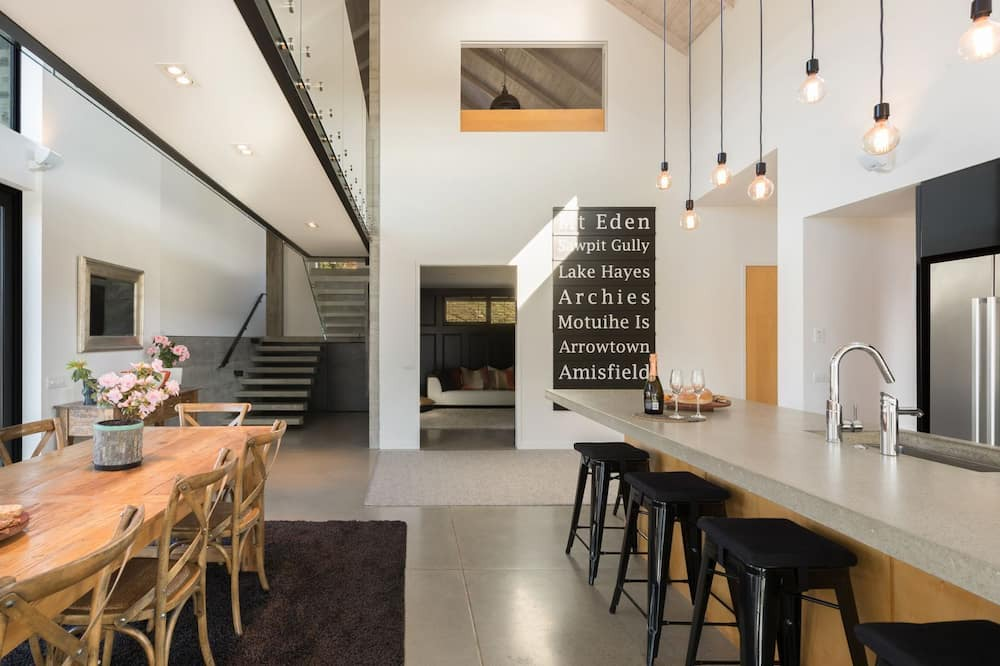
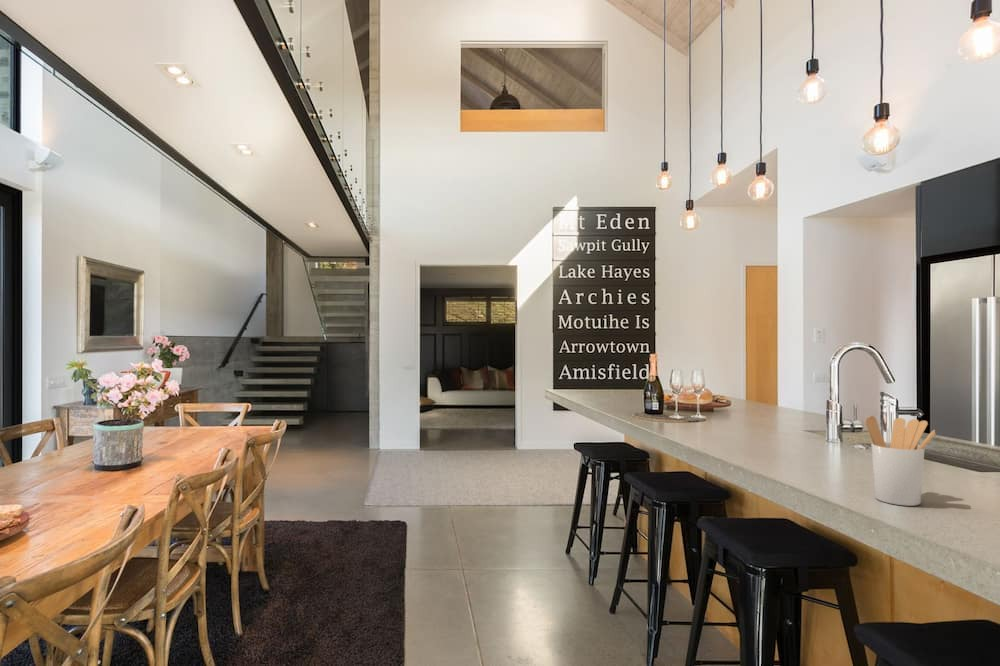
+ utensil holder [864,415,937,507]
